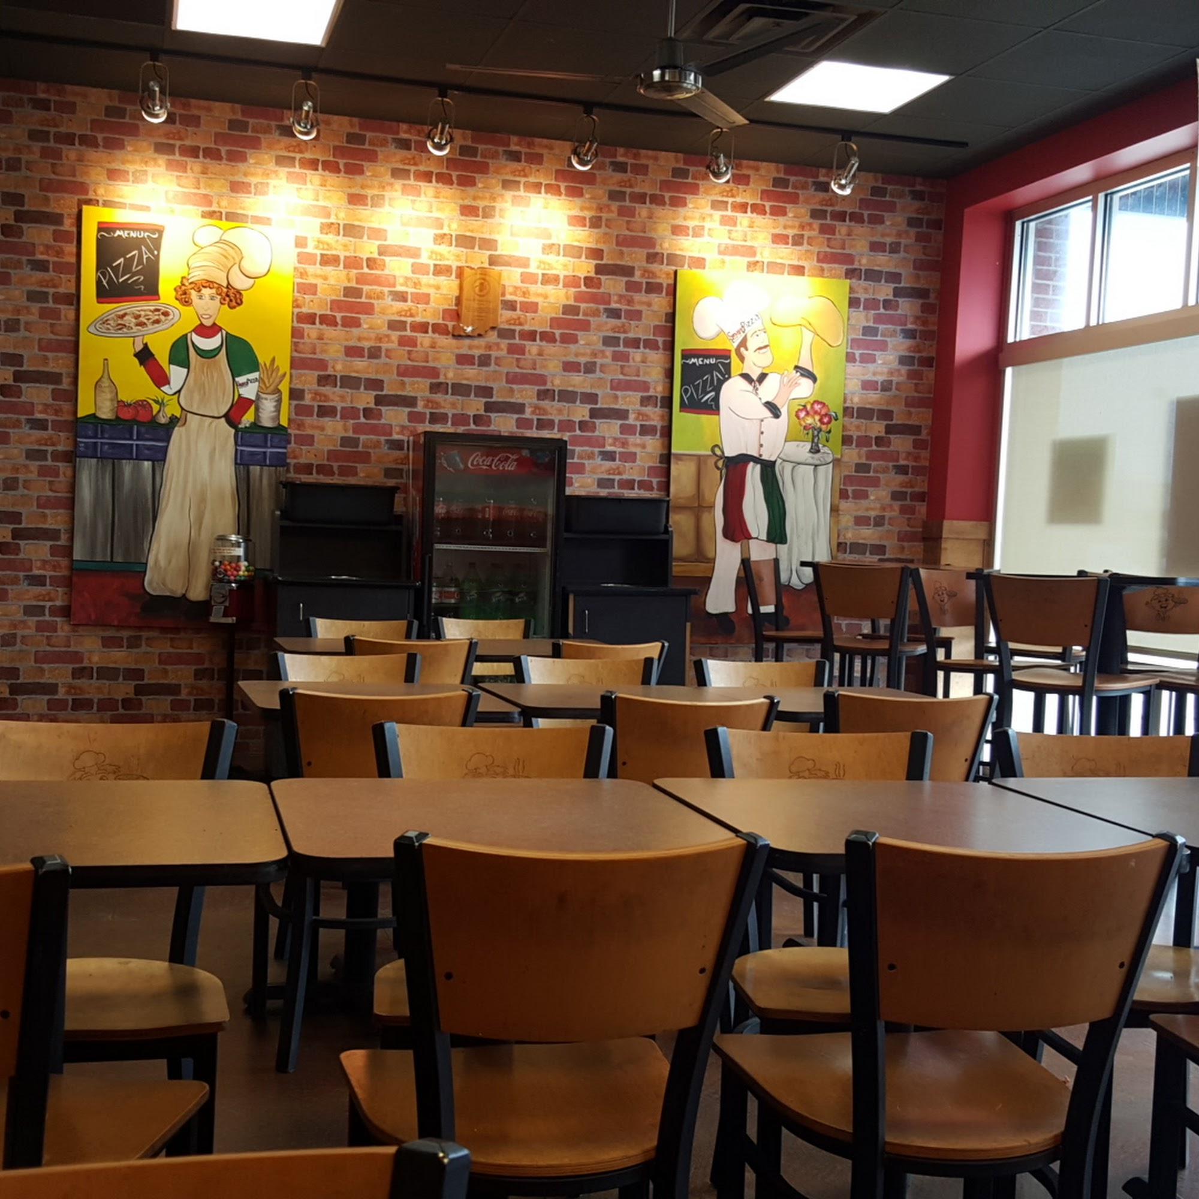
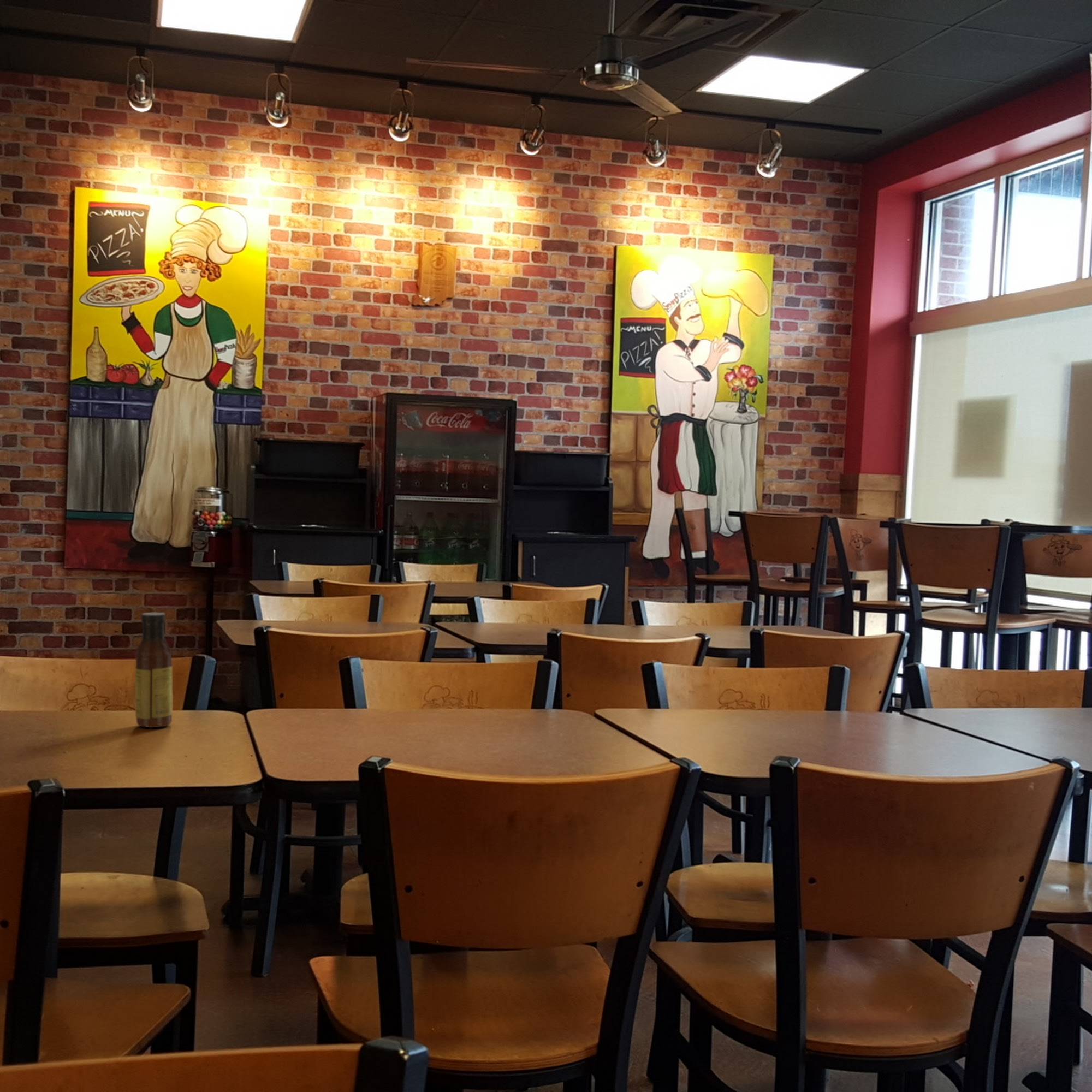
+ sauce bottle [135,612,173,728]
